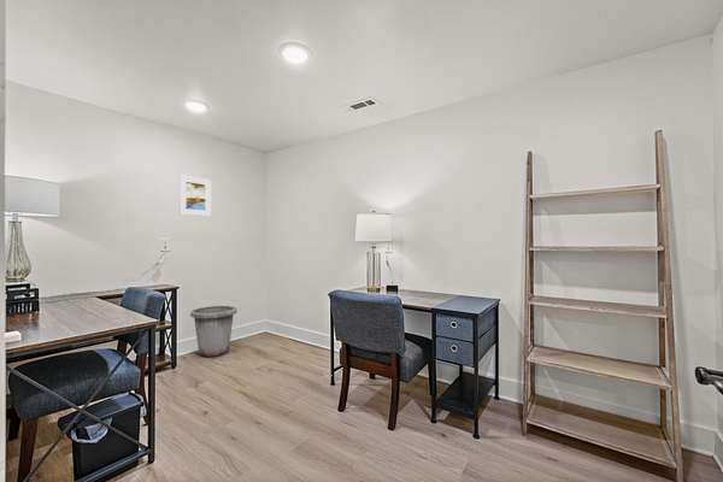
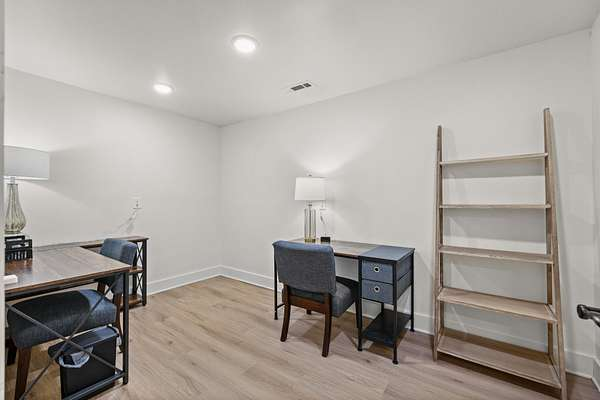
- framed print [178,174,212,217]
- trash can [189,305,239,358]
